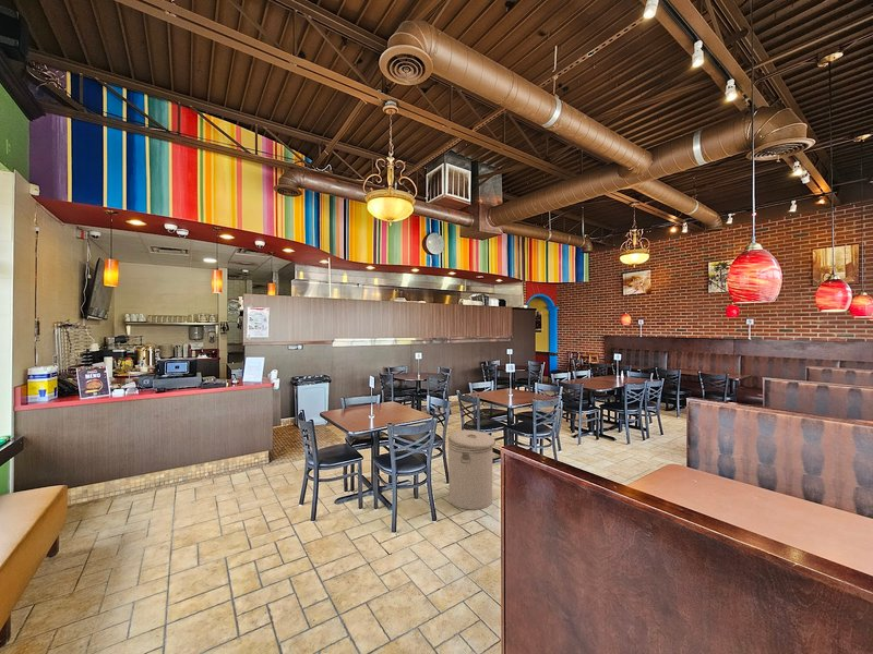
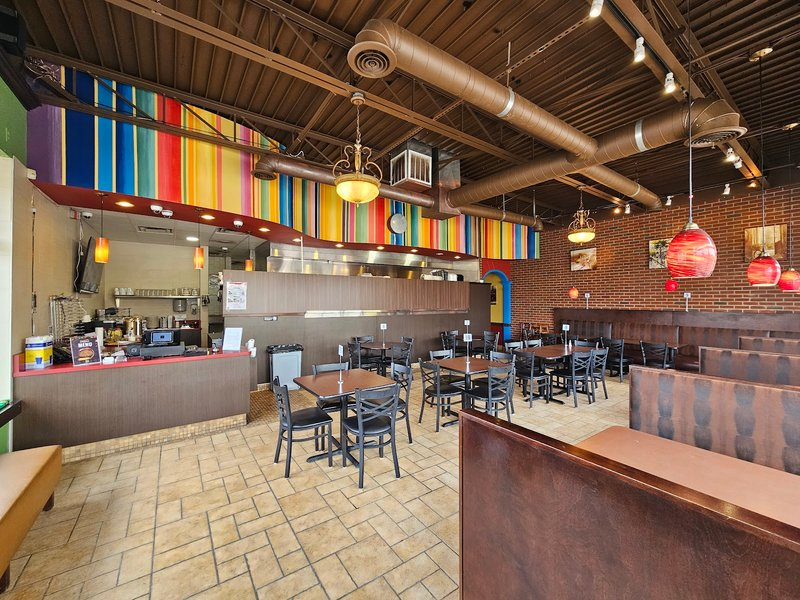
- can [447,429,497,510]
